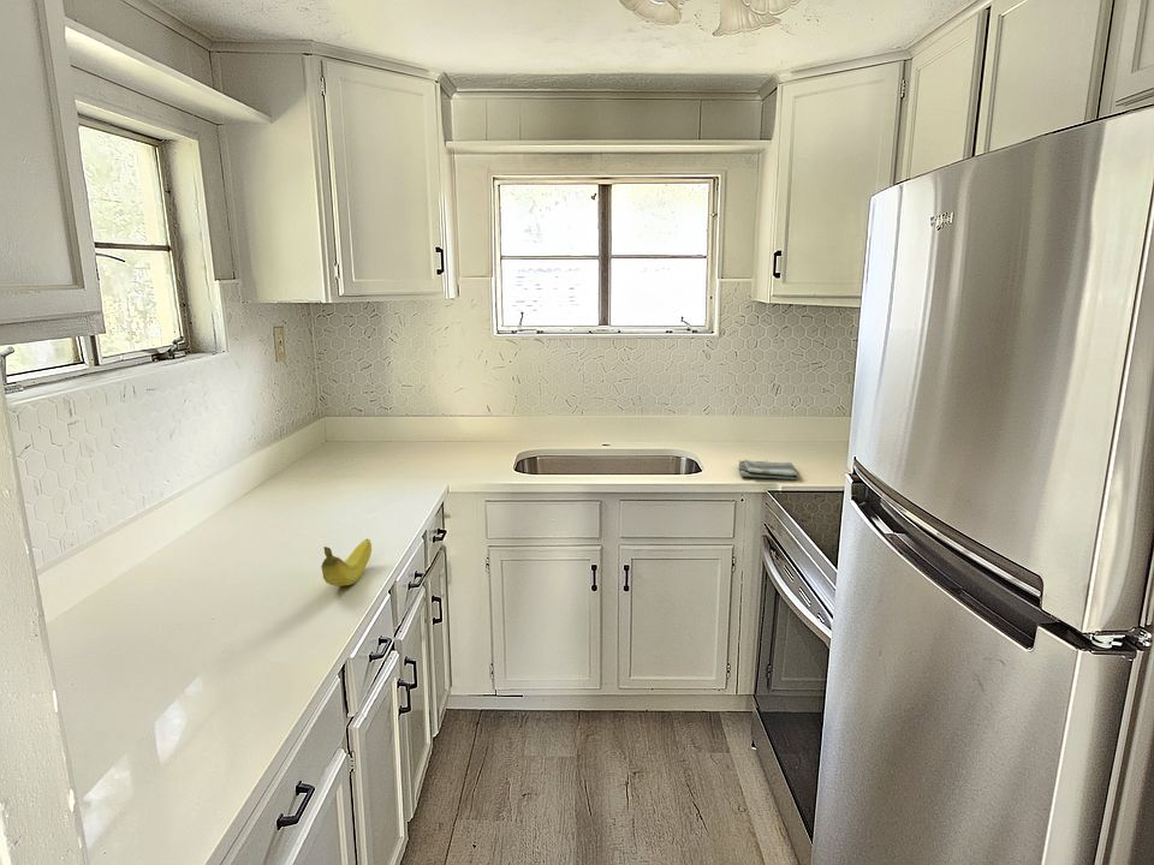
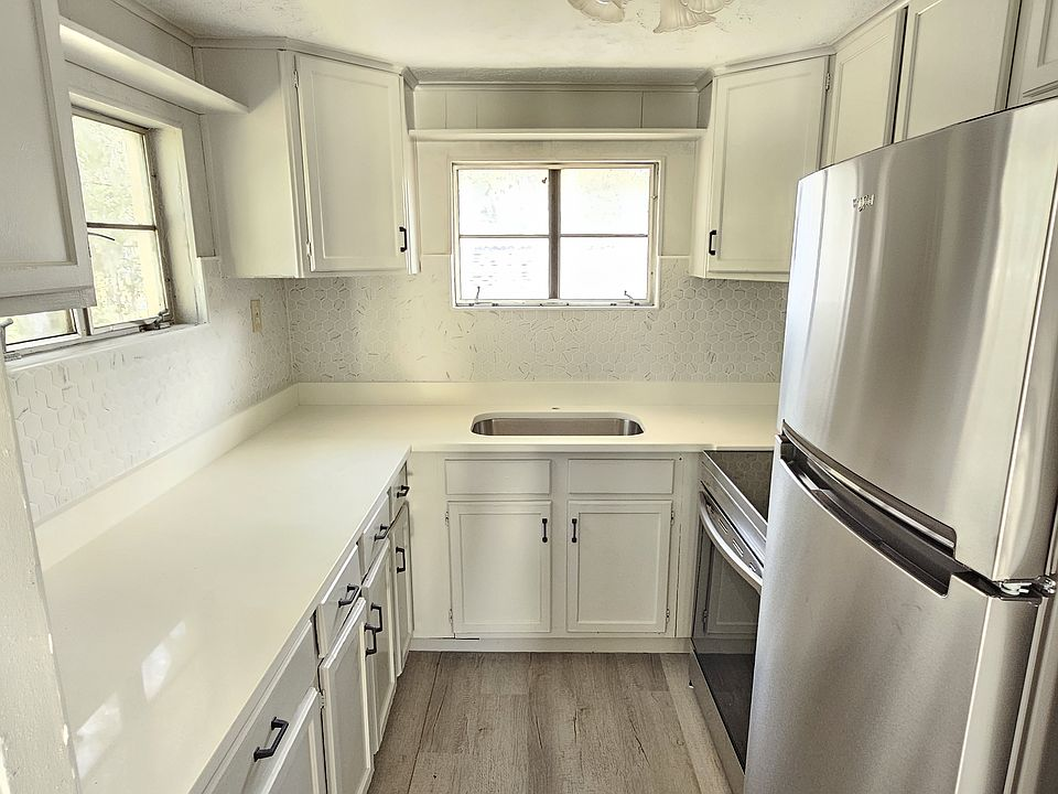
- dish towel [737,459,799,481]
- fruit [320,538,373,587]
